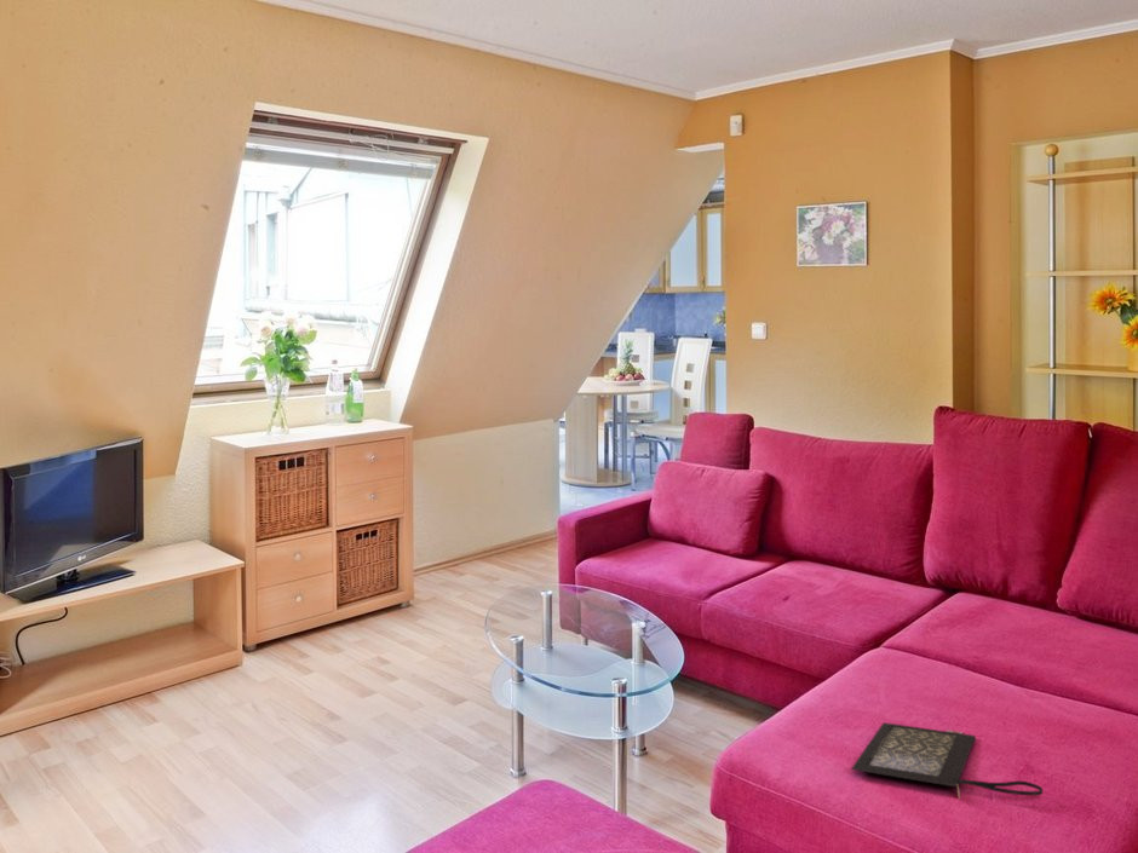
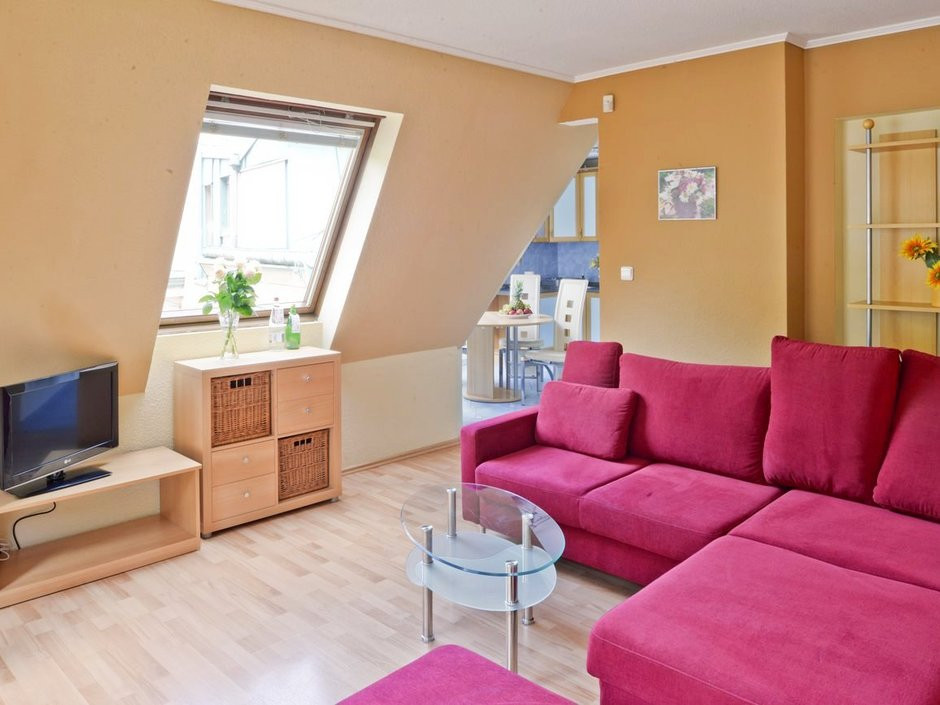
- clutch bag [850,721,1044,800]
